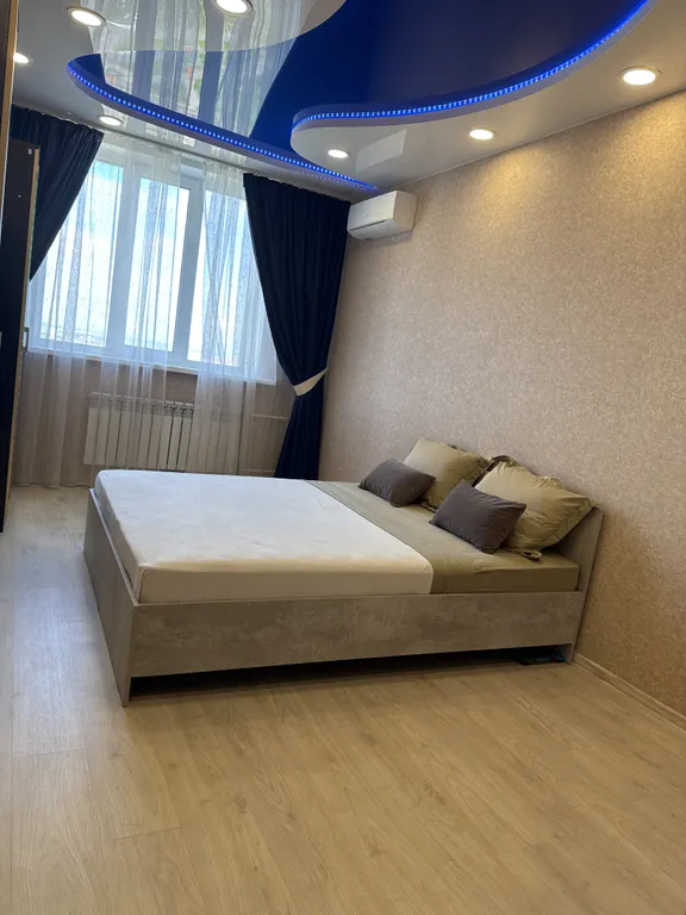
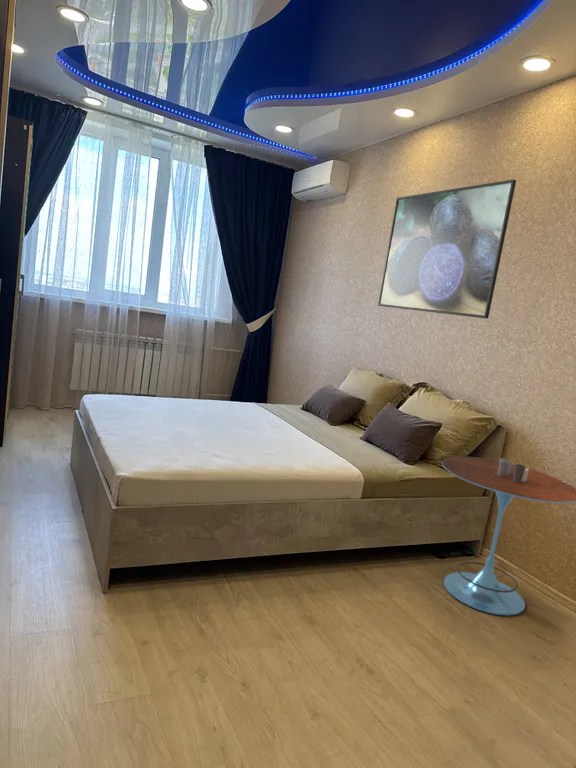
+ side table [441,453,576,616]
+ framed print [377,179,517,320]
